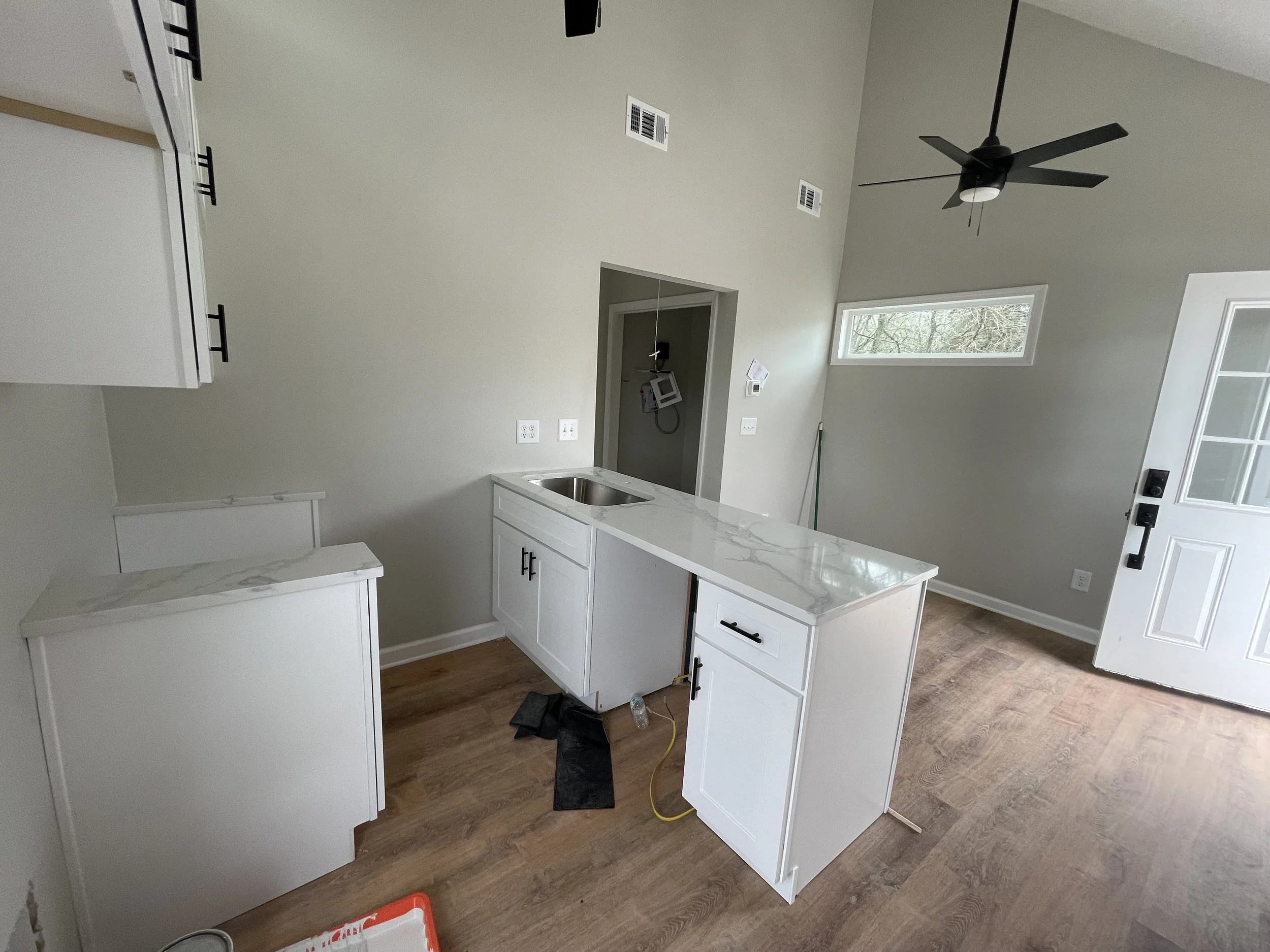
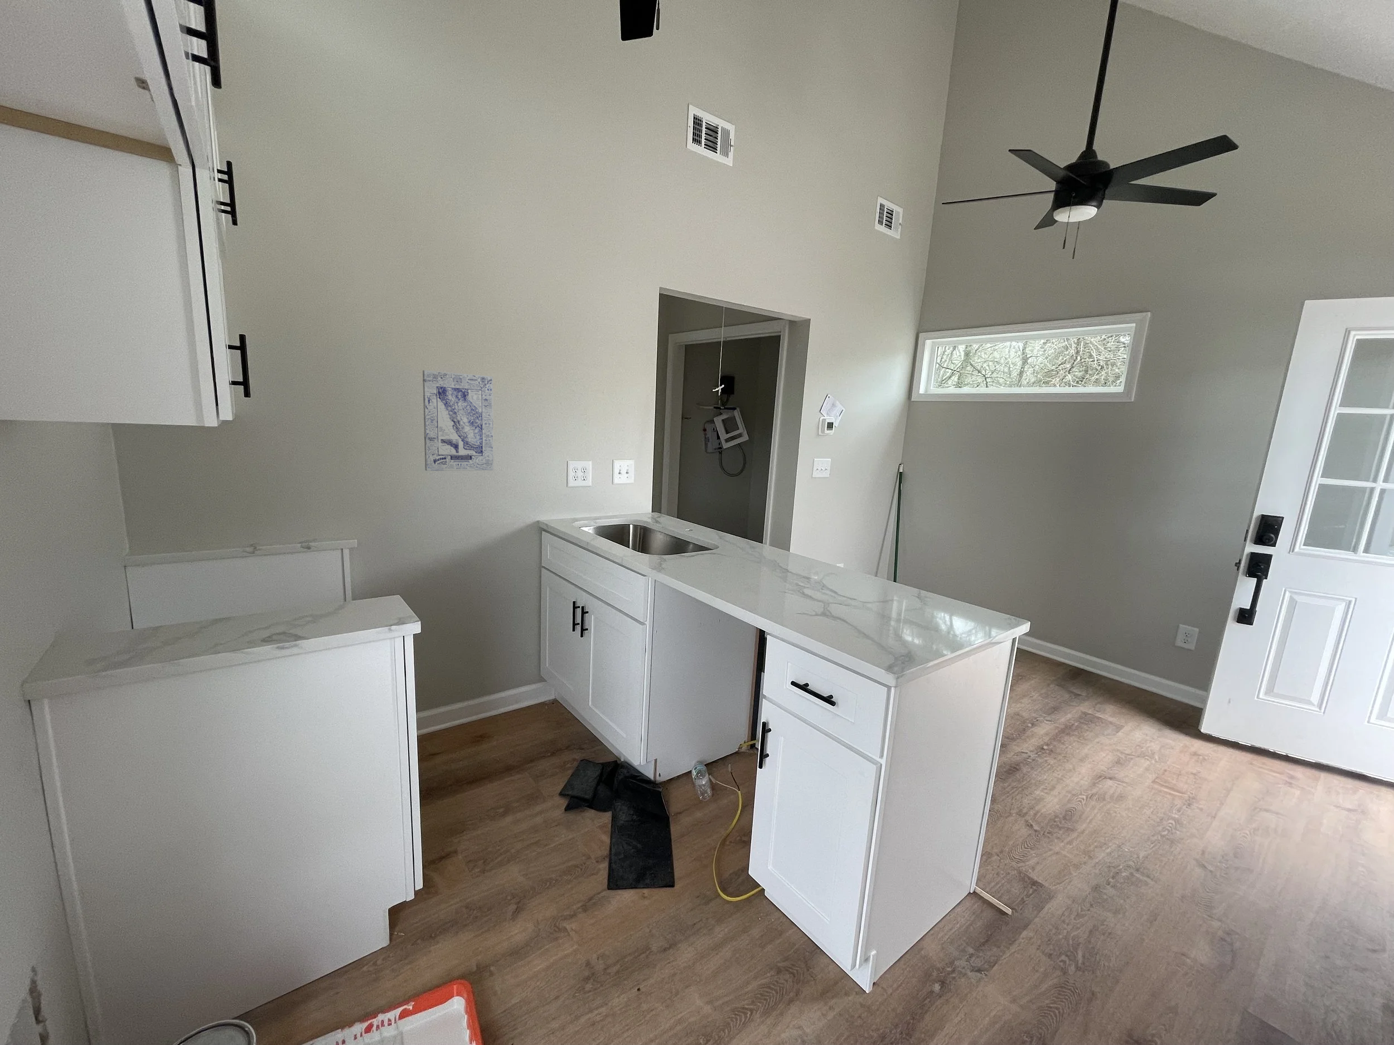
+ wall art [423,370,494,472]
